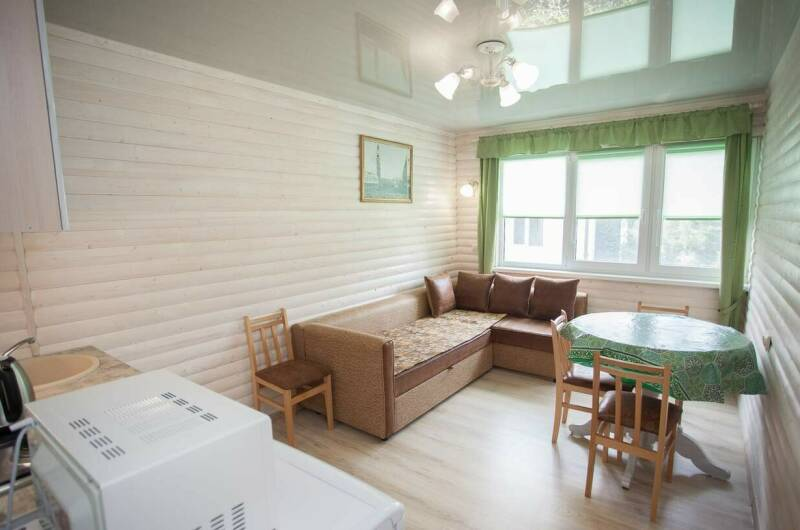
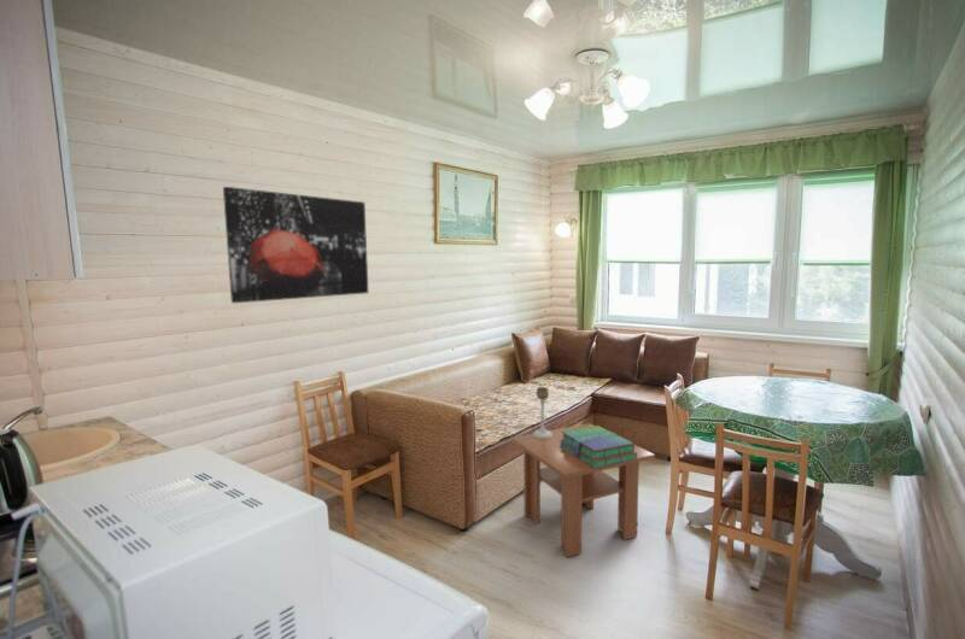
+ stack of books [560,424,637,468]
+ wall art [222,186,370,304]
+ candle holder [532,386,552,439]
+ coffee table [509,422,656,558]
